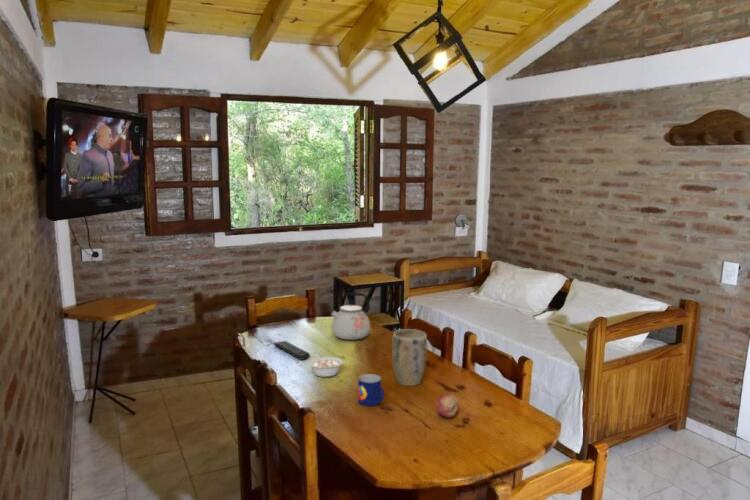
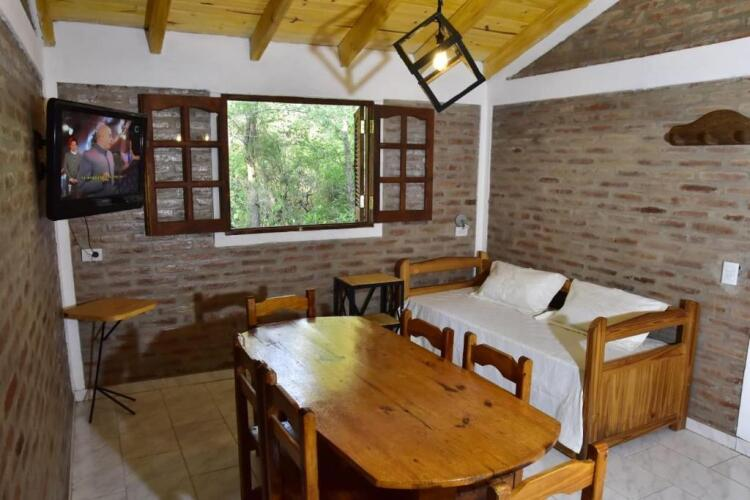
- plant pot [391,328,428,387]
- mug [357,373,385,407]
- legume [308,356,349,378]
- fruit [435,392,459,419]
- kettle [330,292,371,341]
- remote control [273,340,311,361]
